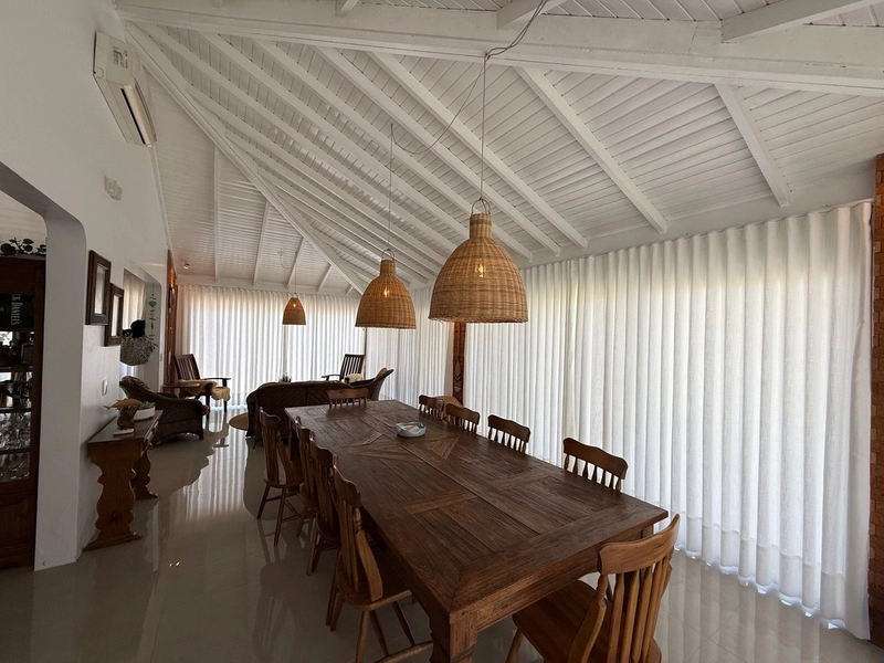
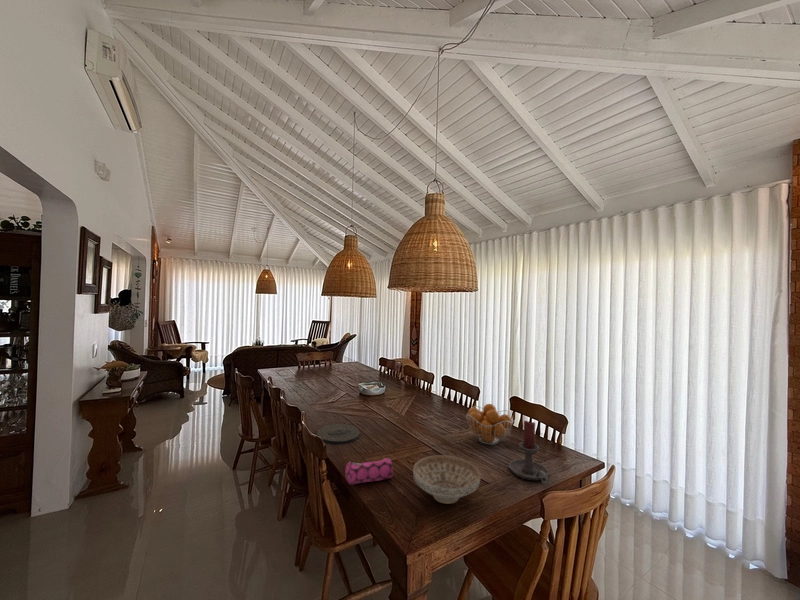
+ pencil case [344,457,394,485]
+ fruit basket [465,403,514,446]
+ plate [316,423,361,445]
+ decorative bowl [412,454,481,505]
+ candle holder [508,420,549,485]
